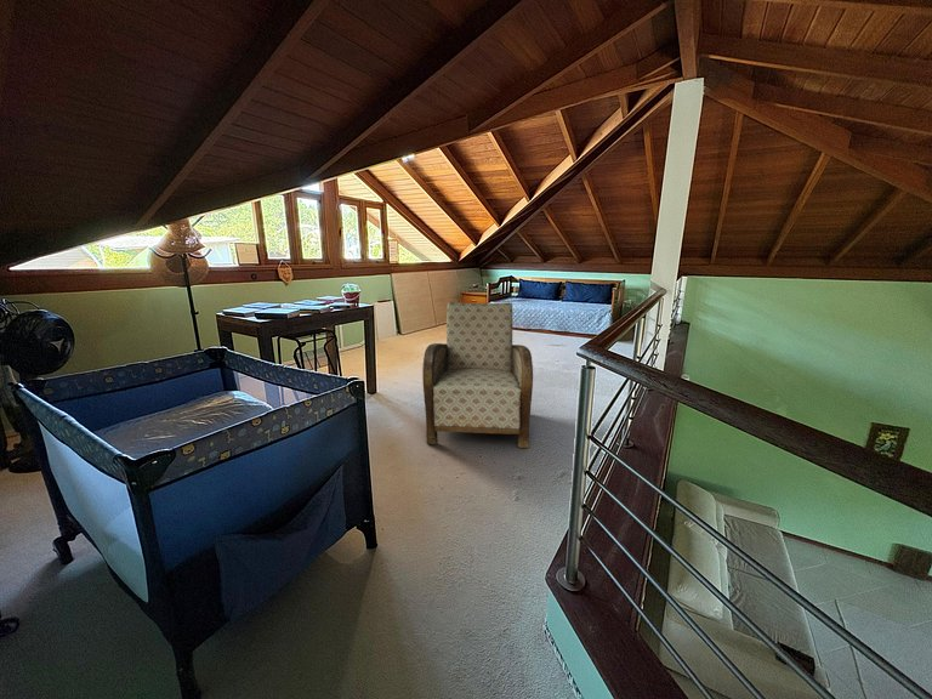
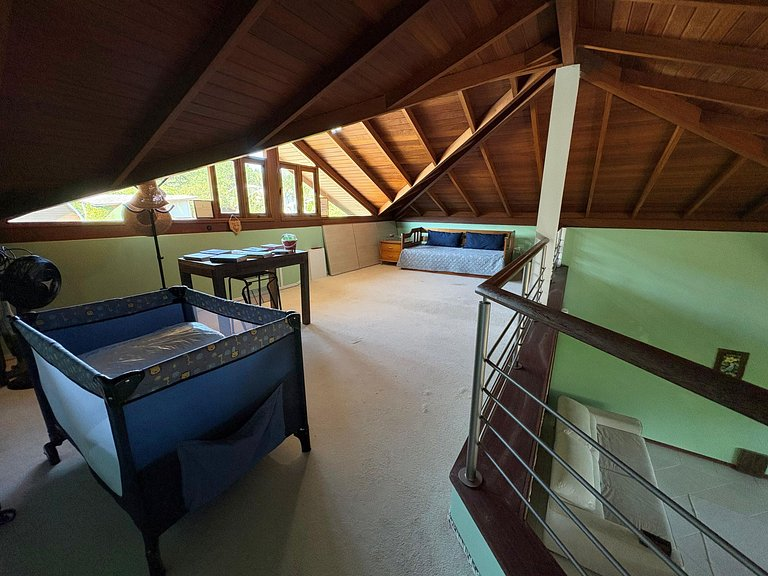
- armchair [421,301,534,449]
